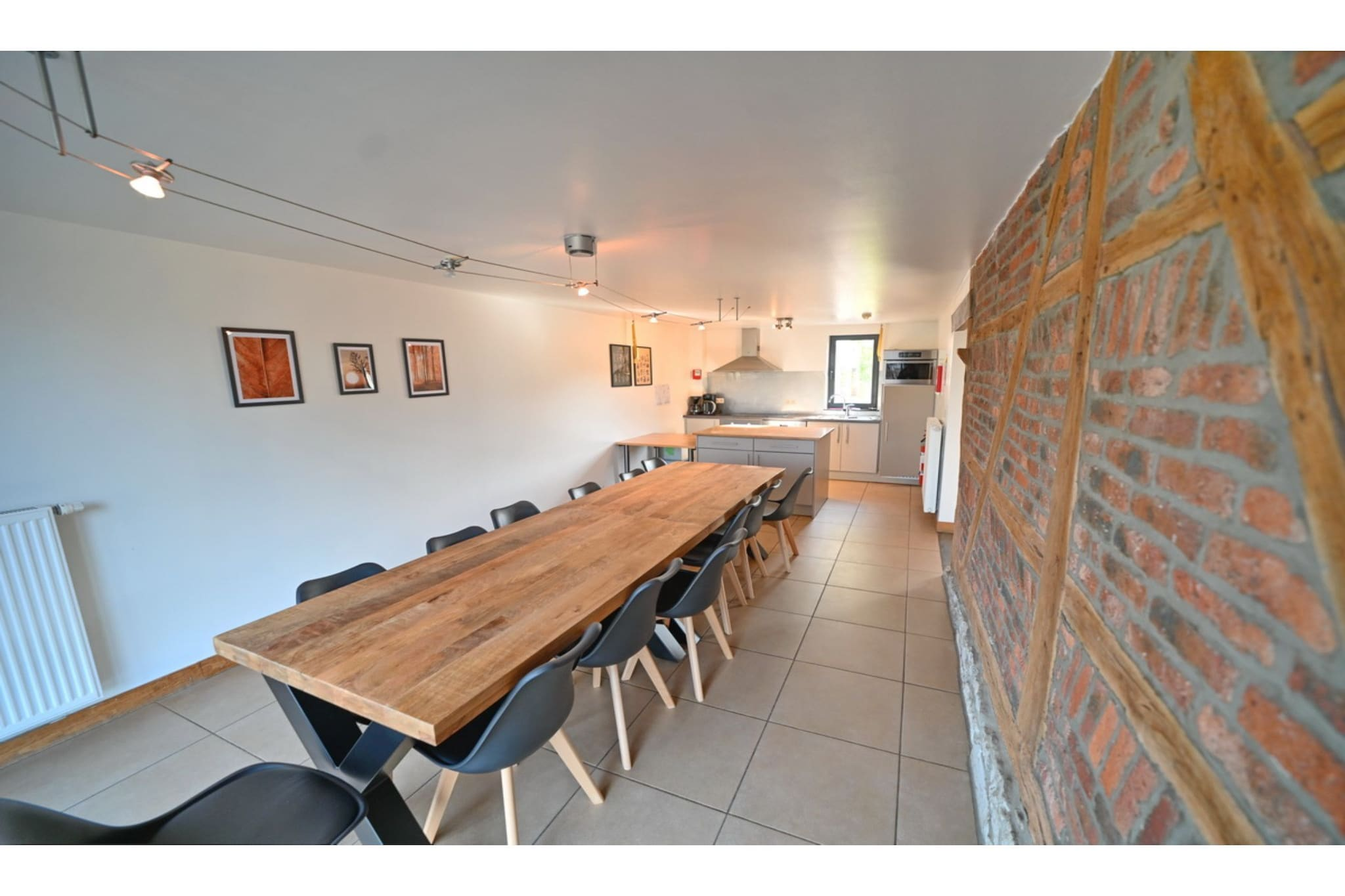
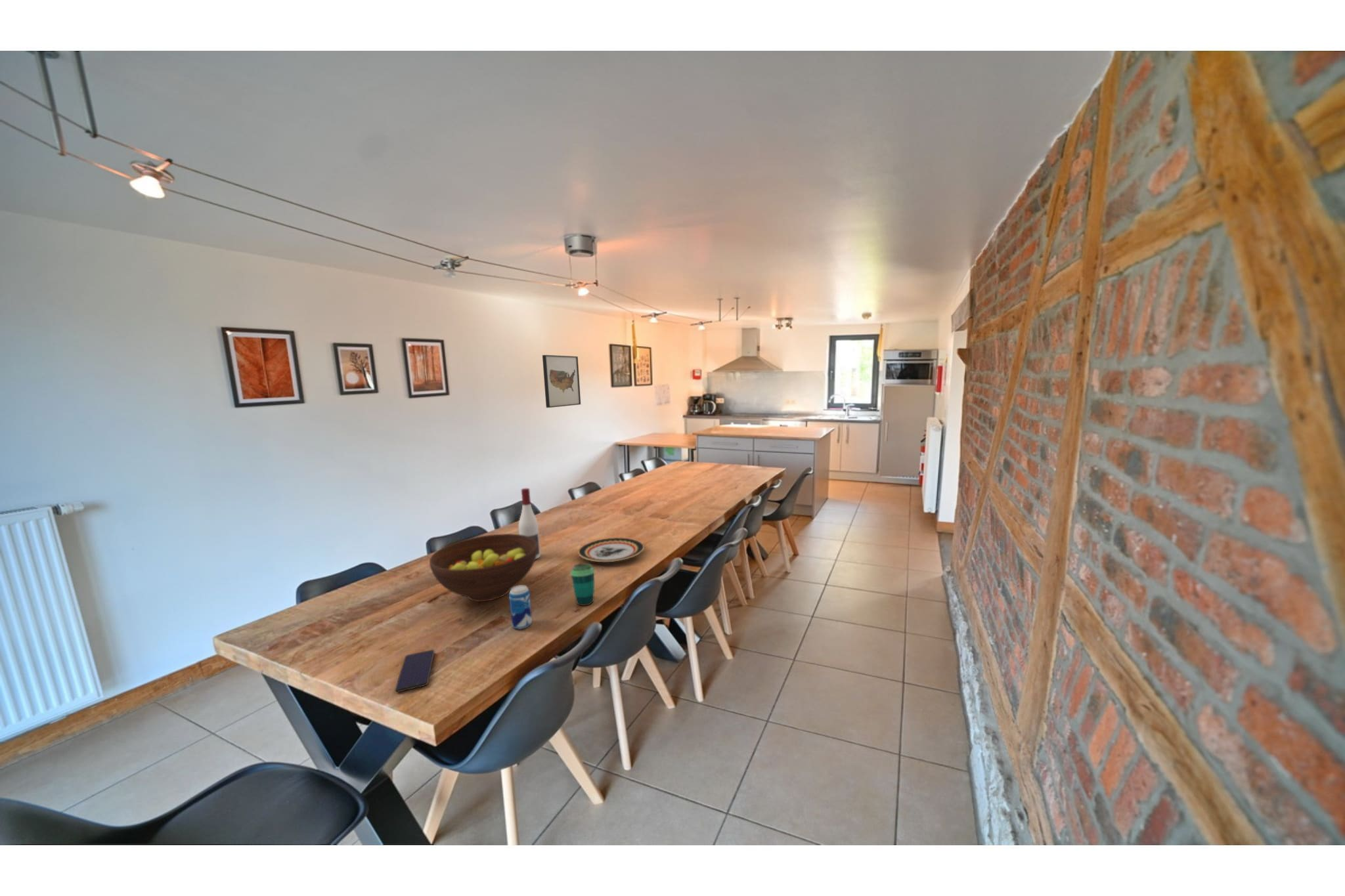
+ plate [578,537,645,563]
+ beverage can [508,584,533,629]
+ wall art [542,354,581,408]
+ smartphone [395,649,435,693]
+ fruit bowl [429,533,537,602]
+ cup [570,563,596,607]
+ alcohol [518,488,541,560]
